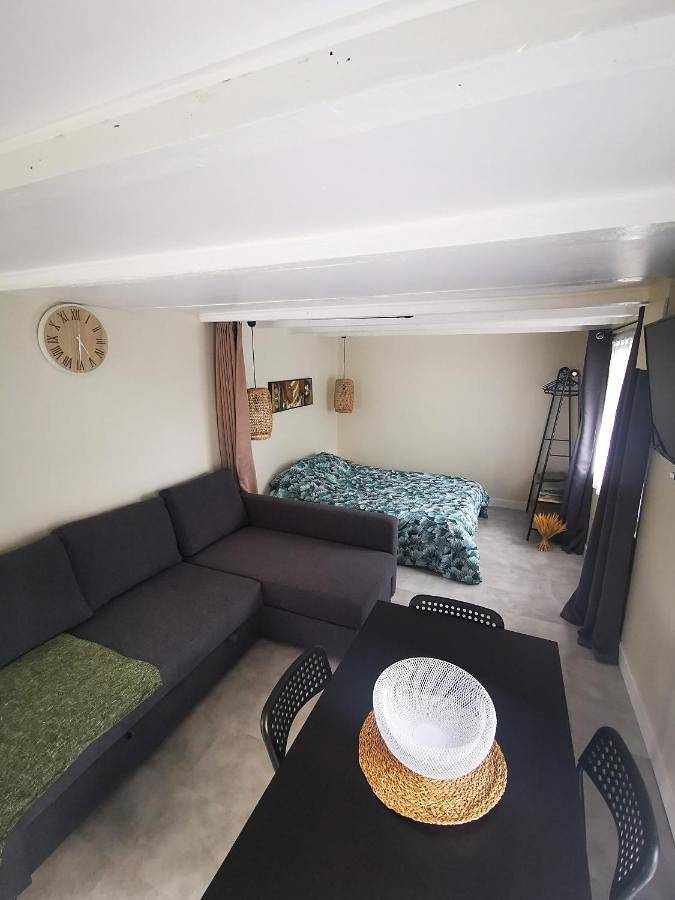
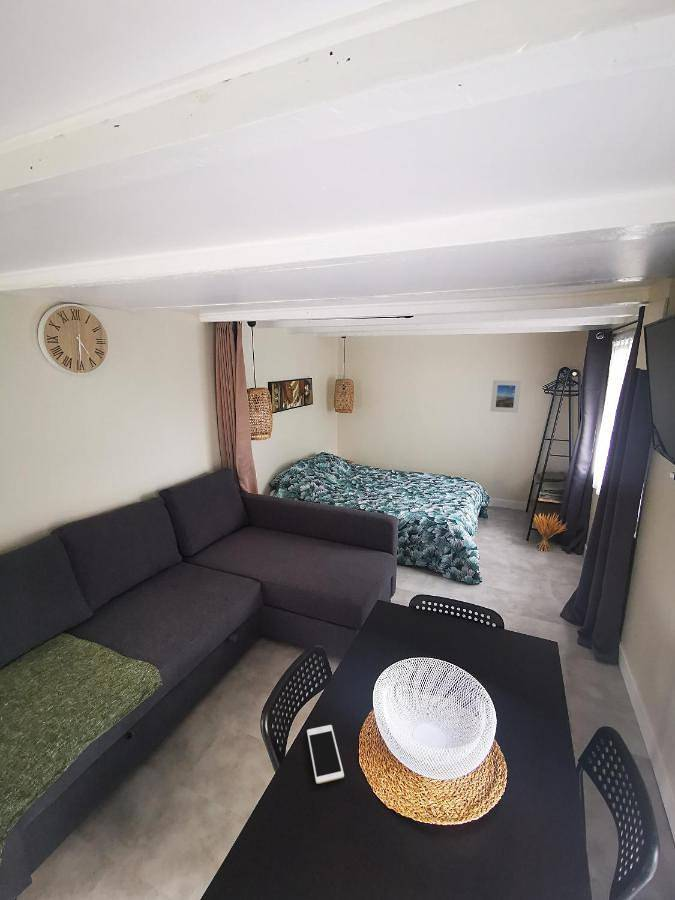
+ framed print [489,379,522,414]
+ cell phone [306,724,345,785]
